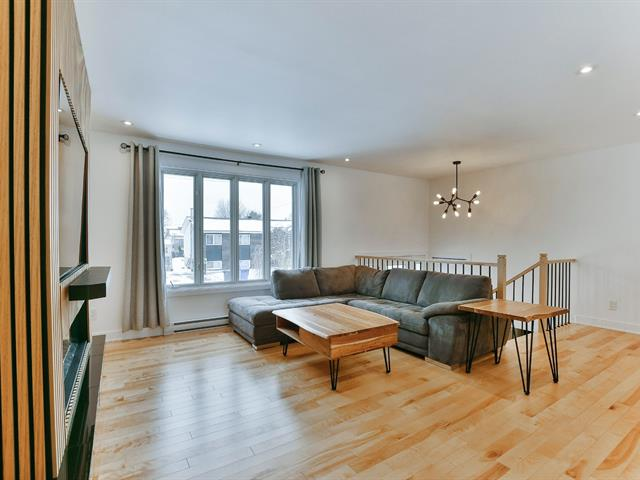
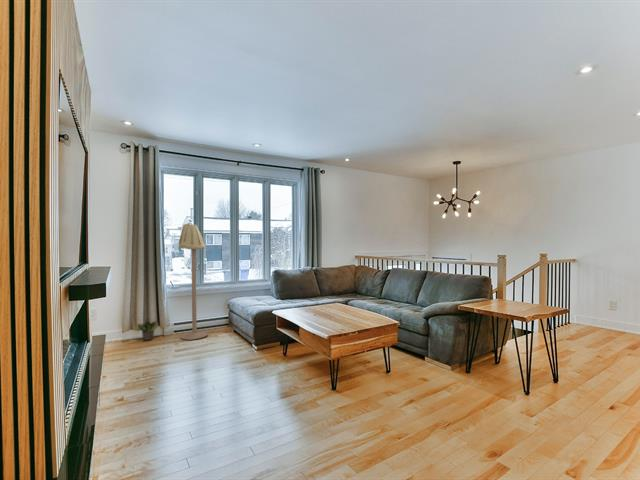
+ potted plant [131,317,159,341]
+ floor lamp [178,222,209,341]
